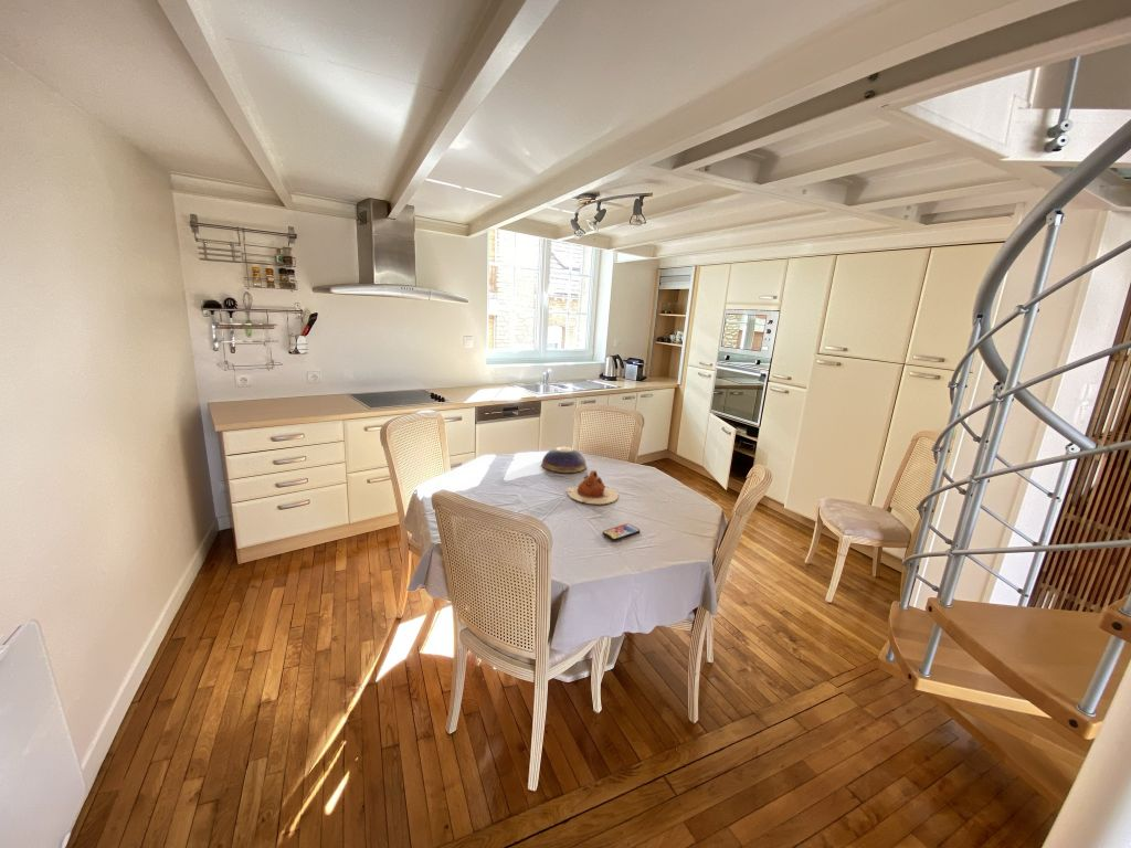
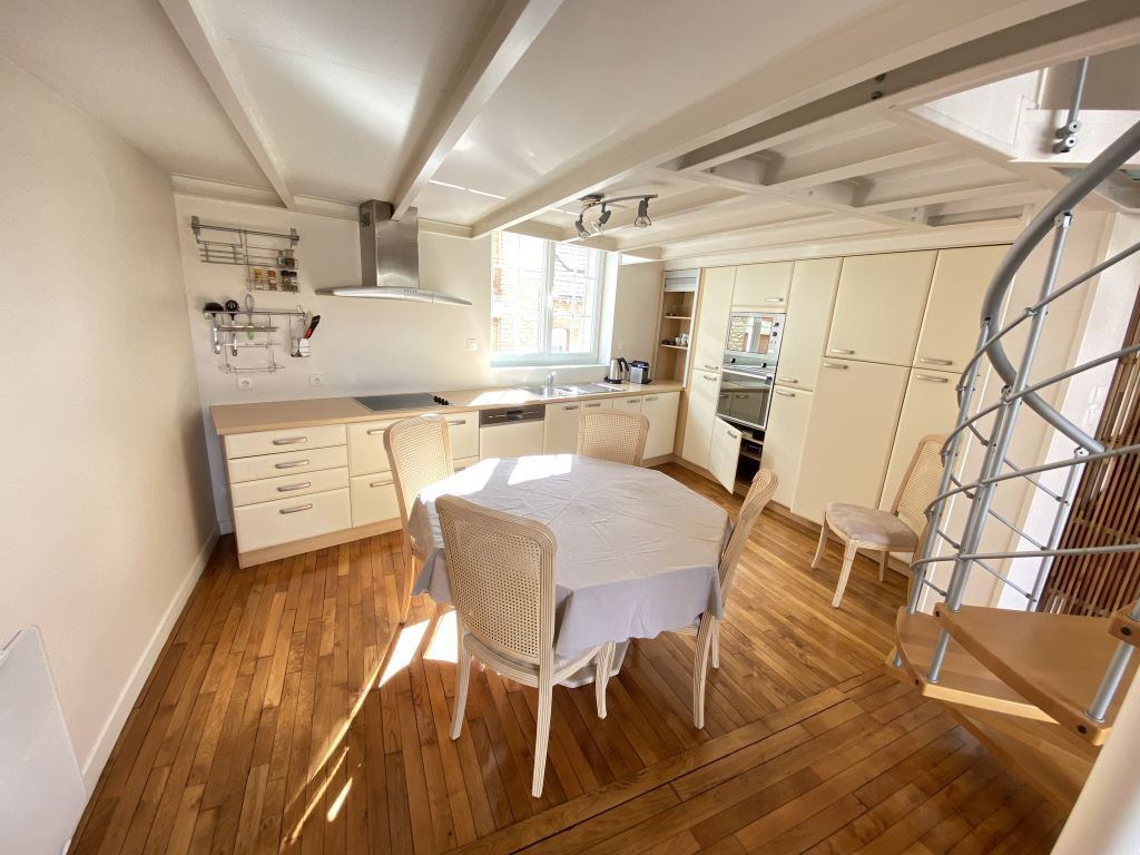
- decorative bowl [540,446,588,474]
- smartphone [602,522,641,542]
- teapot [566,469,620,505]
